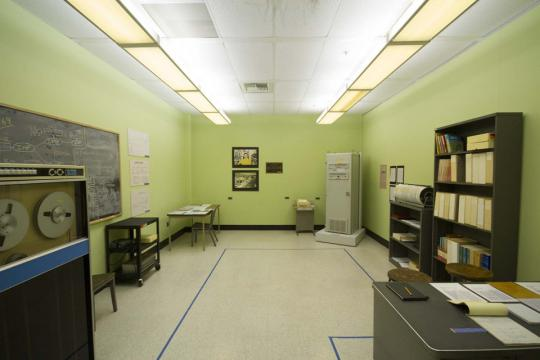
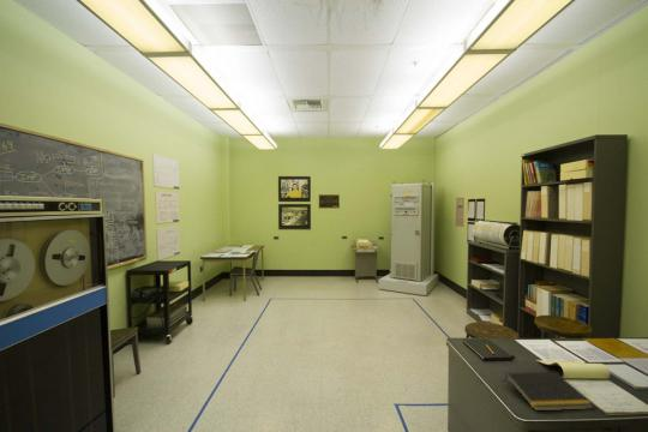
+ notepad [504,371,595,412]
